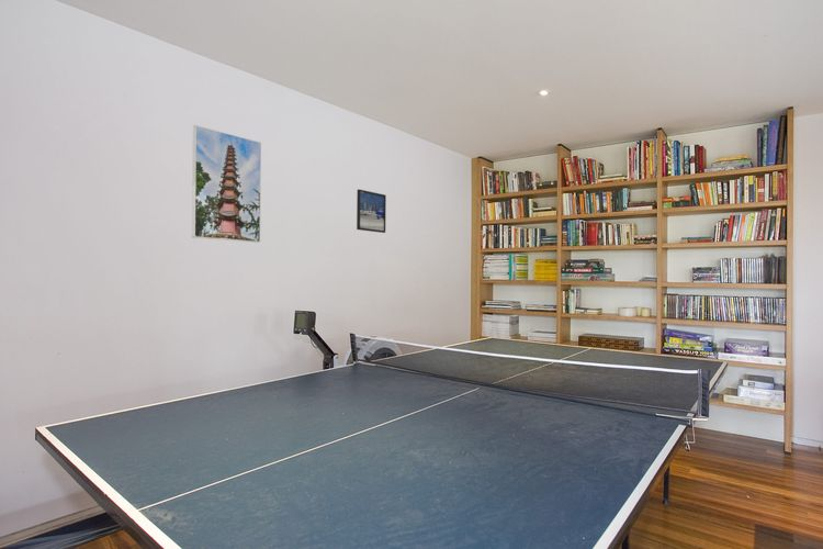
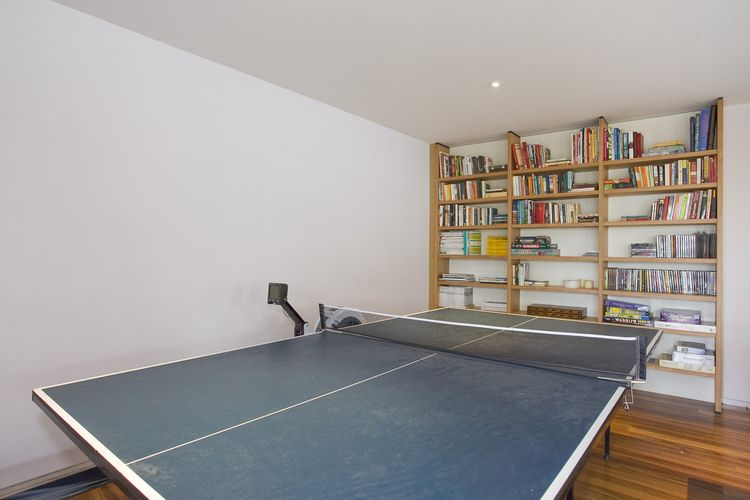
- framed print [356,189,387,234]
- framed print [191,124,262,244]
